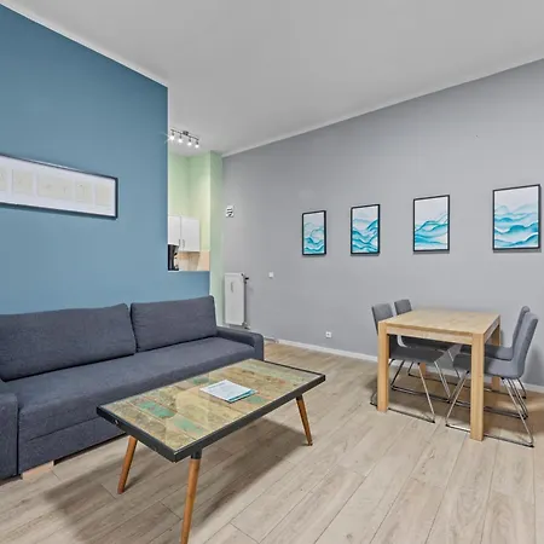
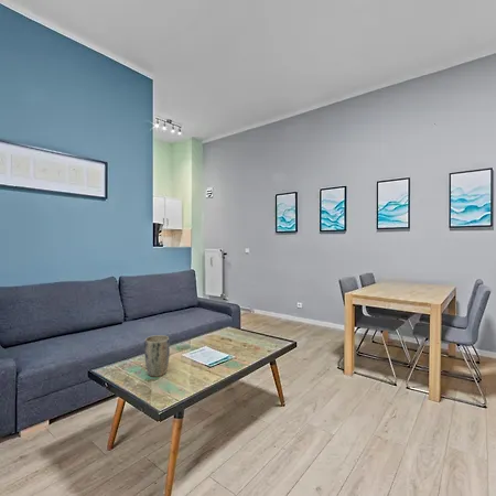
+ plant pot [143,334,171,378]
